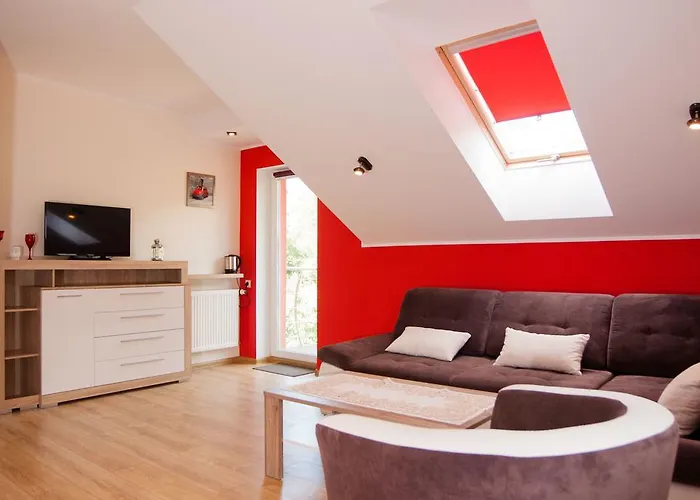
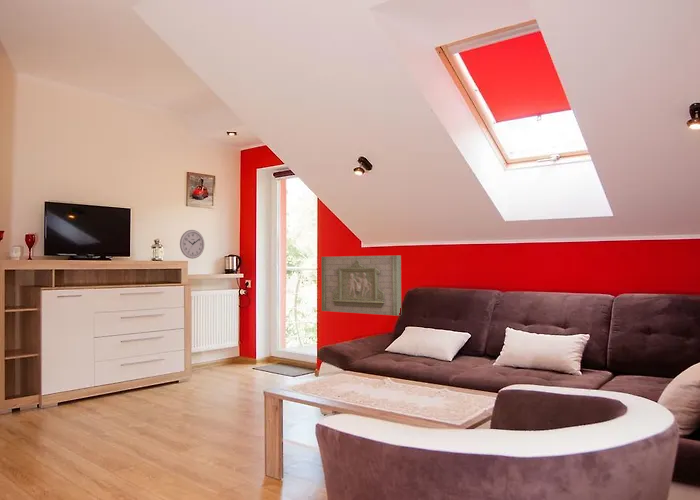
+ wall clock [179,229,205,260]
+ decorative wall panel [320,255,402,317]
